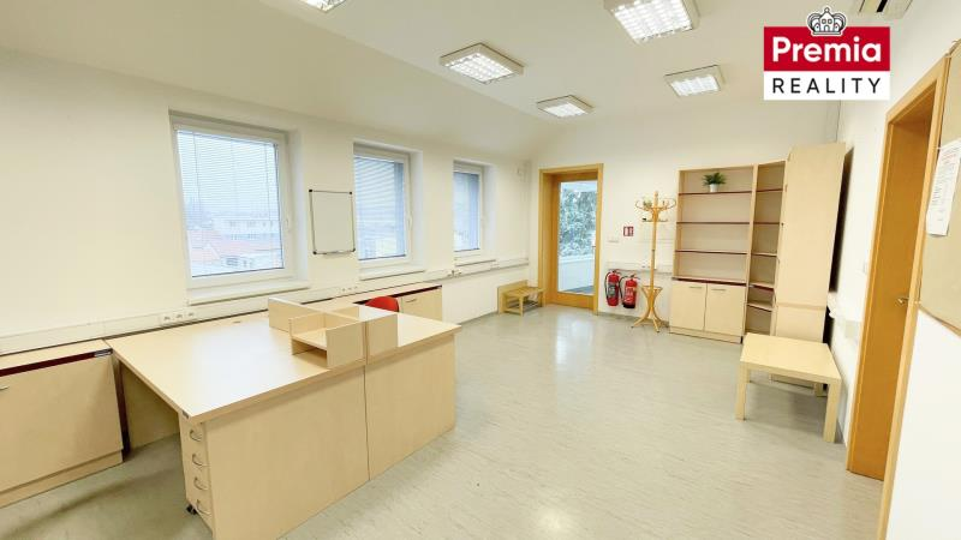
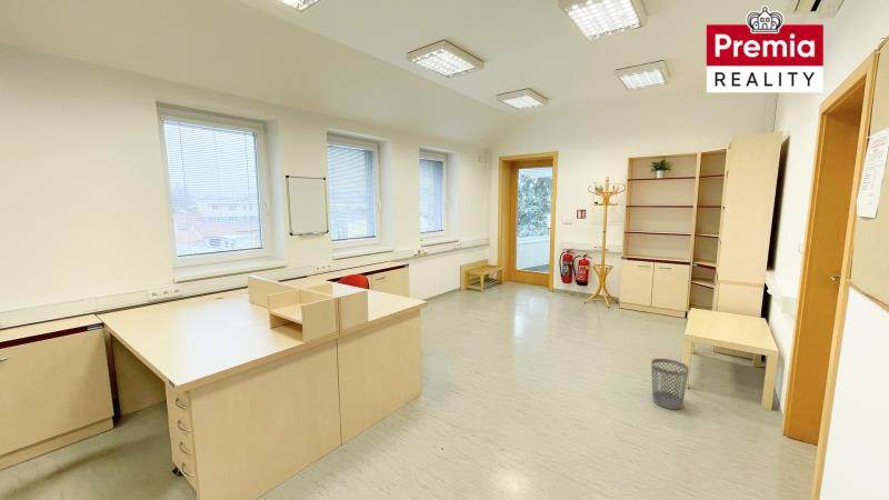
+ wastebasket [650,358,690,410]
